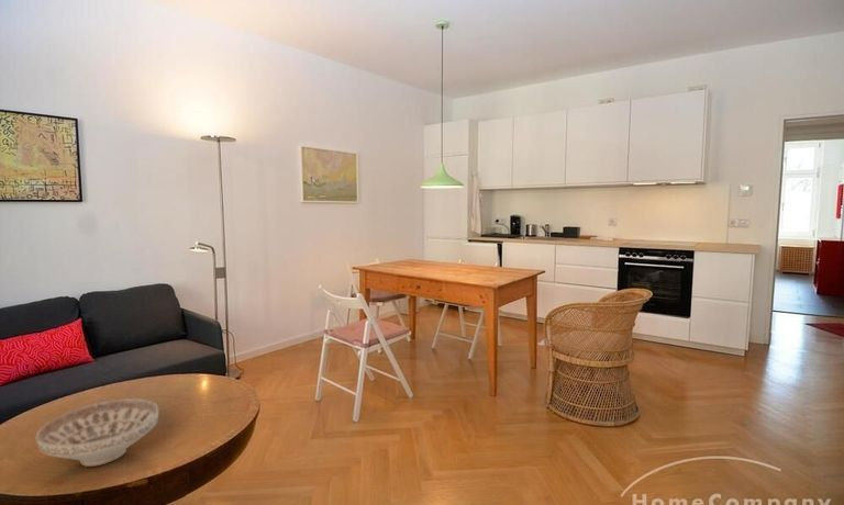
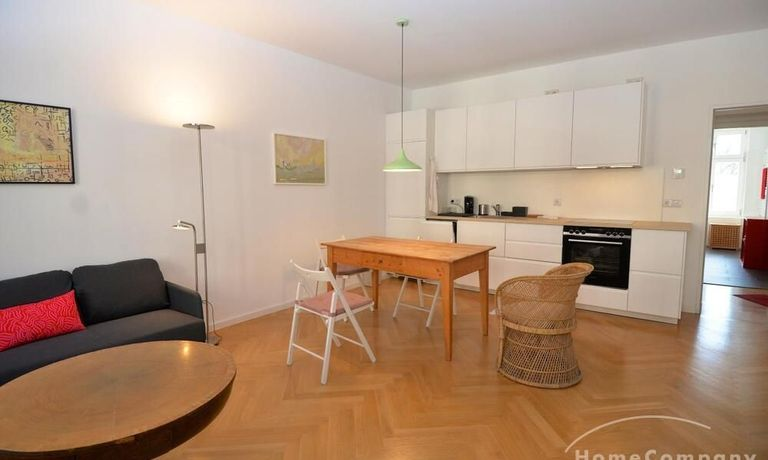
- decorative bowl [35,397,159,468]
